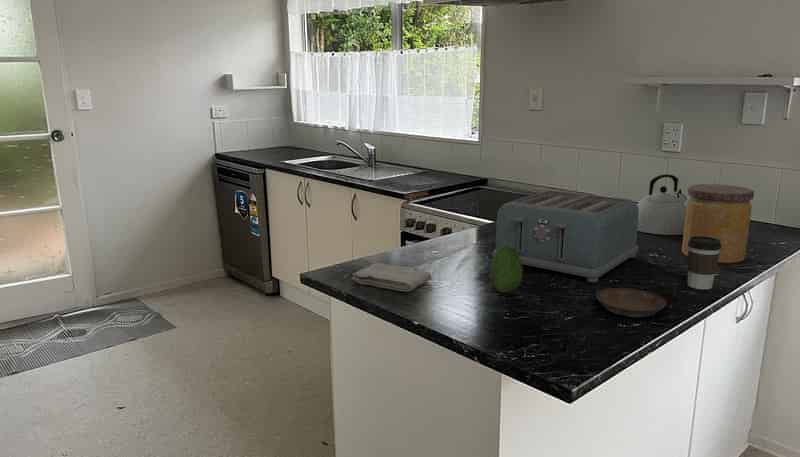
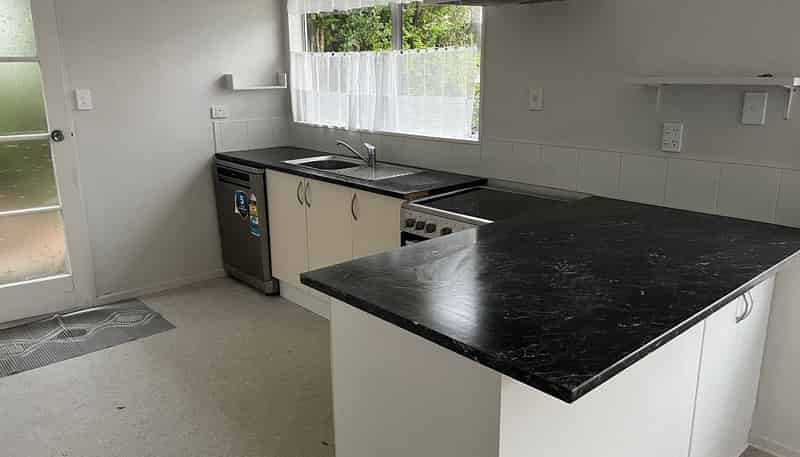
- washcloth [351,262,432,293]
- coffee cup [687,236,721,290]
- kettle [637,173,688,236]
- toaster [491,189,640,283]
- saucer [595,287,667,318]
- jar [681,183,755,264]
- fruit [489,244,524,294]
